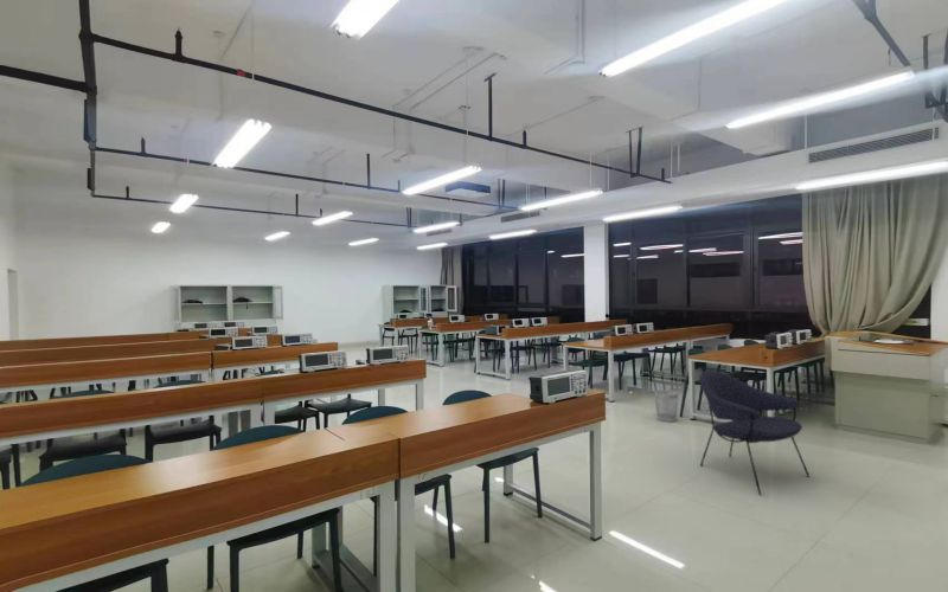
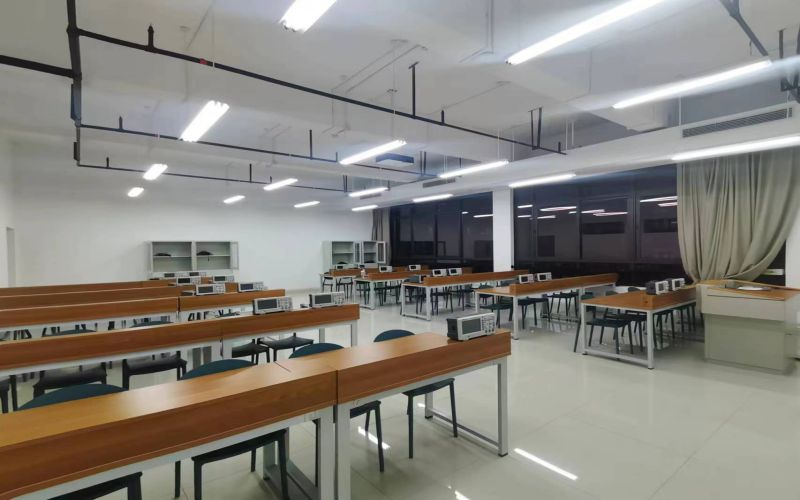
- wastebasket [653,390,679,423]
- chair [698,369,811,497]
